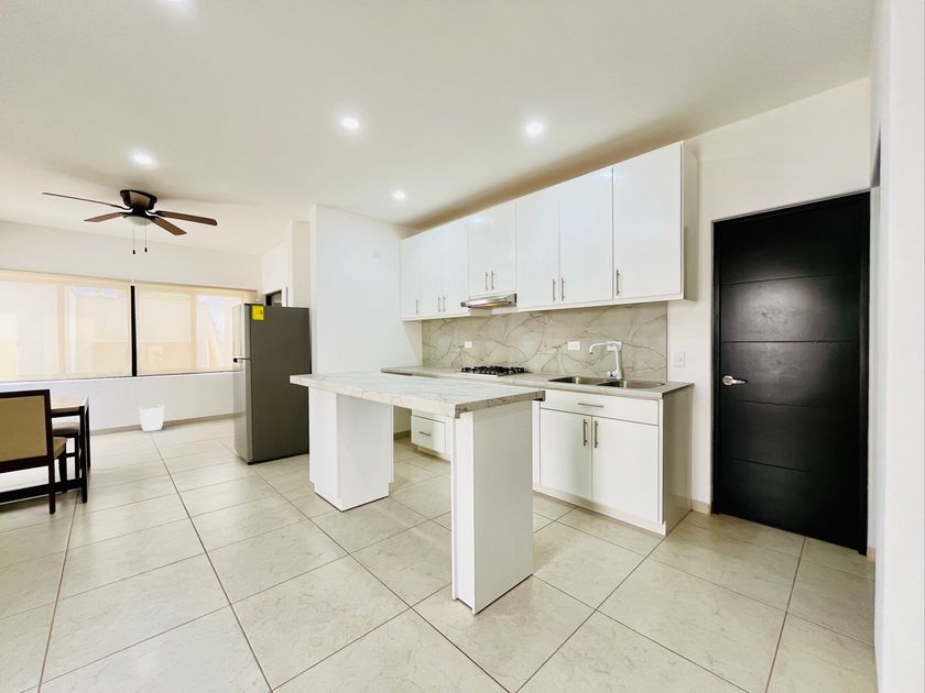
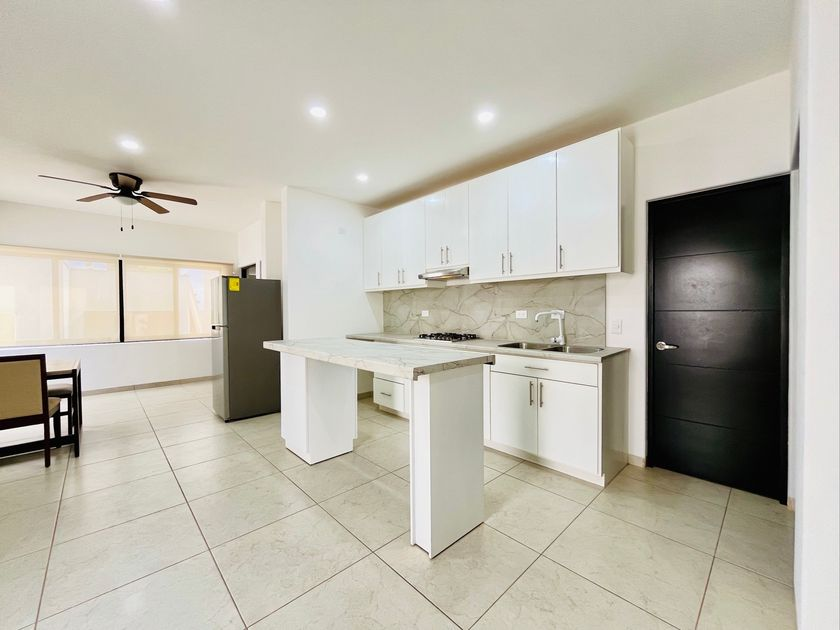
- trash can [138,405,166,432]
